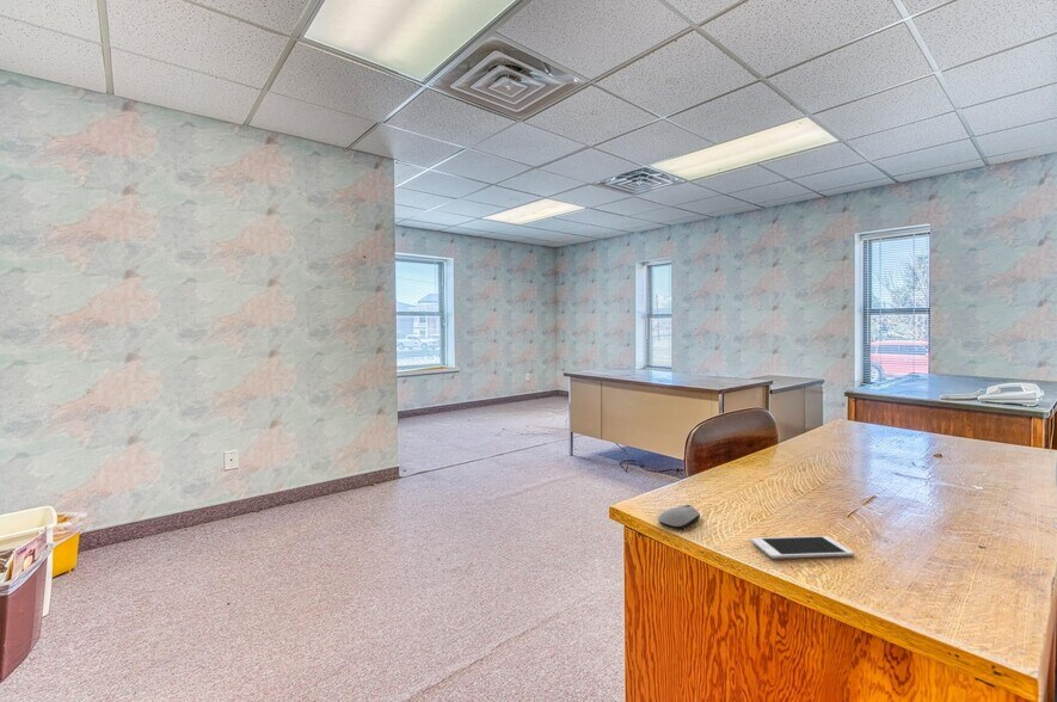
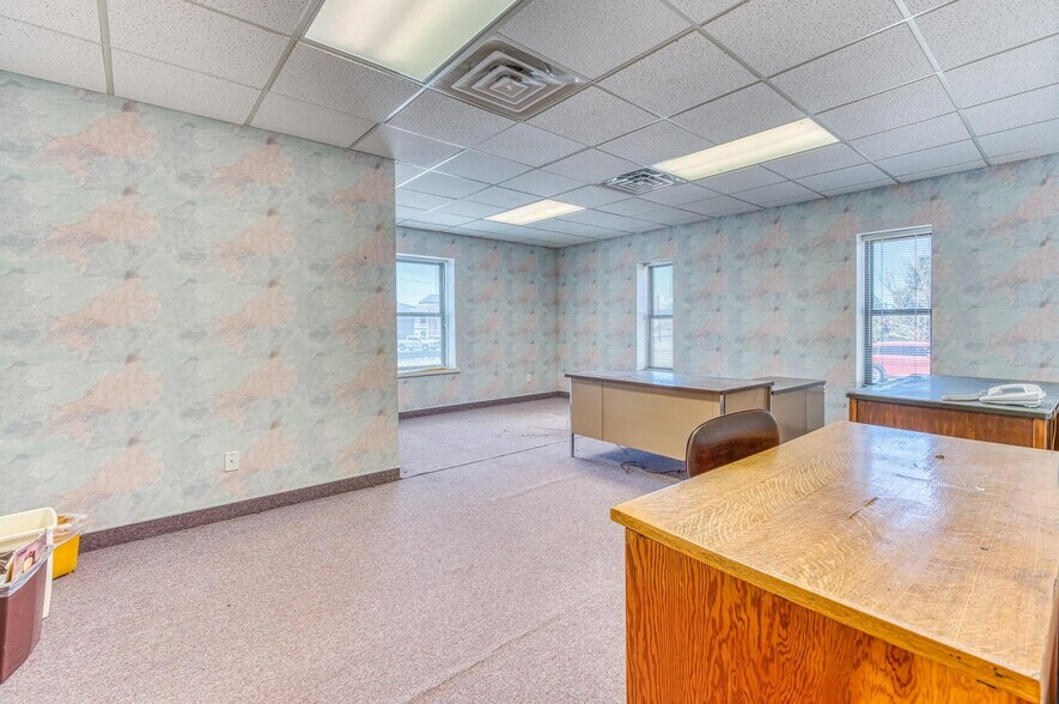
- cell phone [750,535,855,560]
- computer mouse [657,504,701,529]
